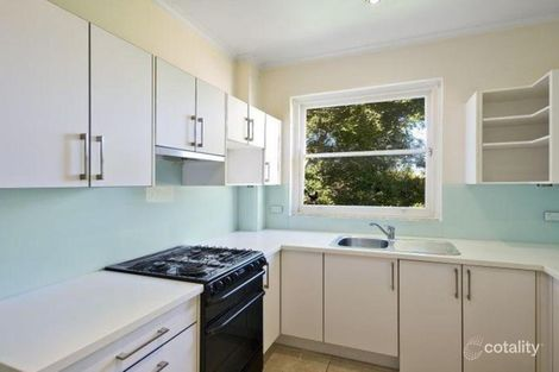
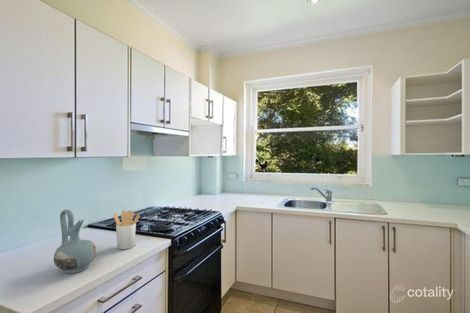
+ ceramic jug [53,208,97,274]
+ utensil holder [113,209,141,250]
